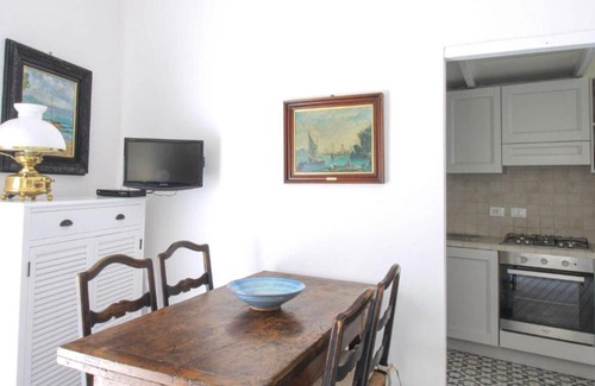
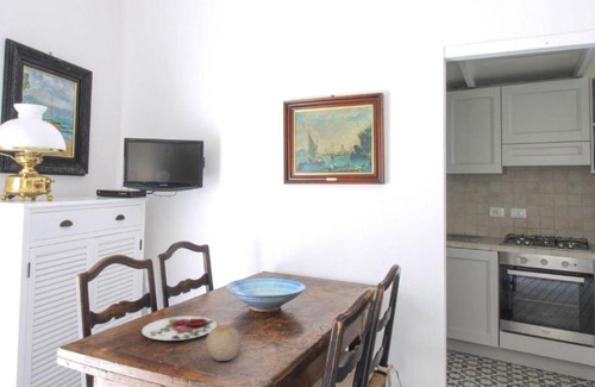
+ plate [140,314,218,342]
+ fruit [205,324,242,362]
